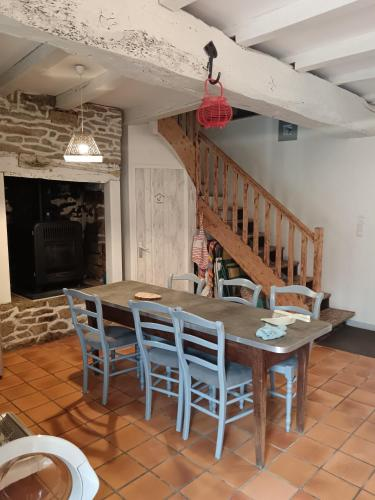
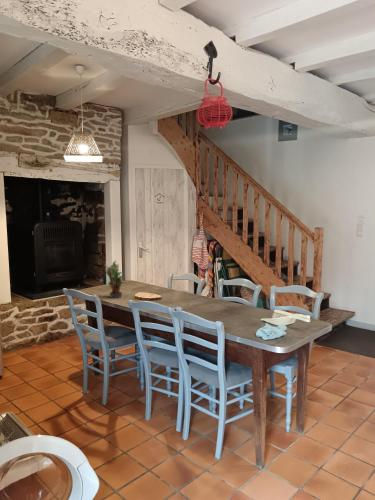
+ potted plant [104,259,128,299]
